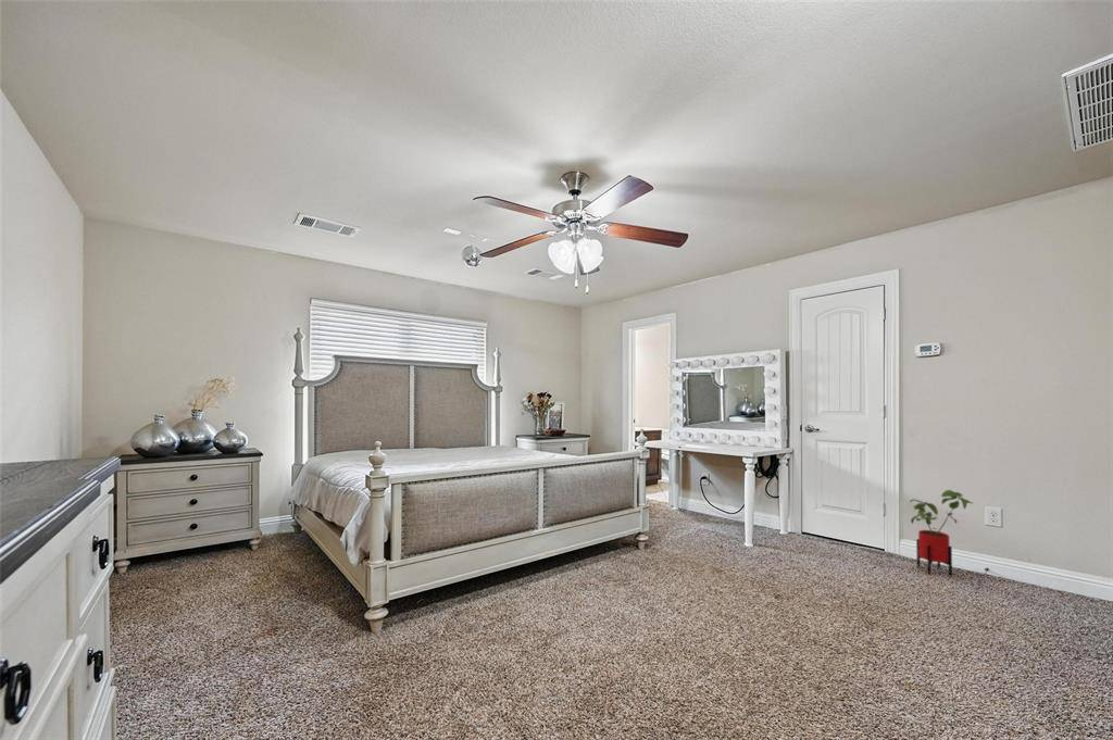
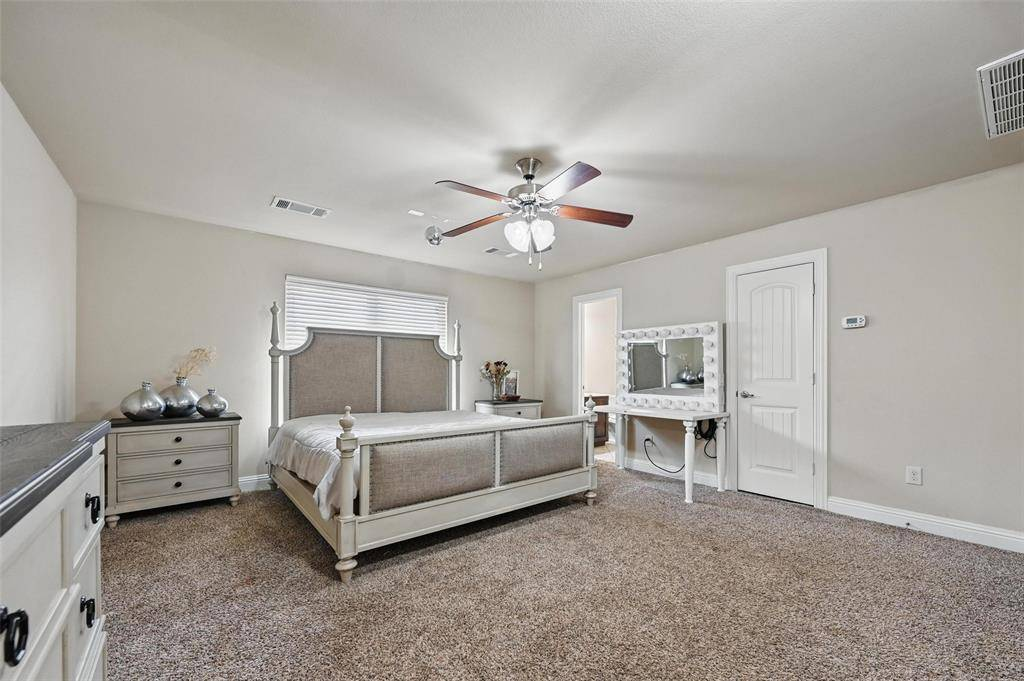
- house plant [909,489,973,577]
